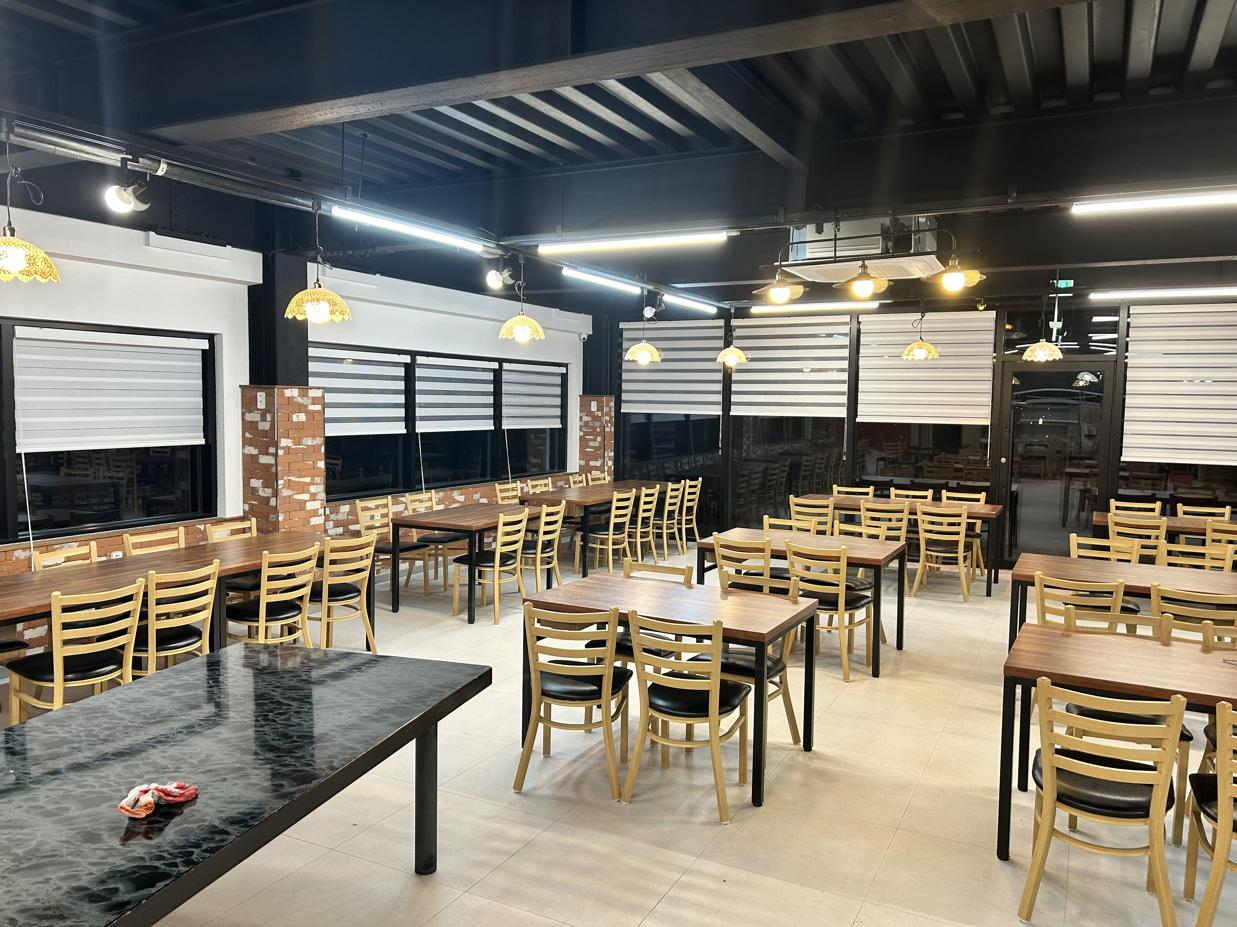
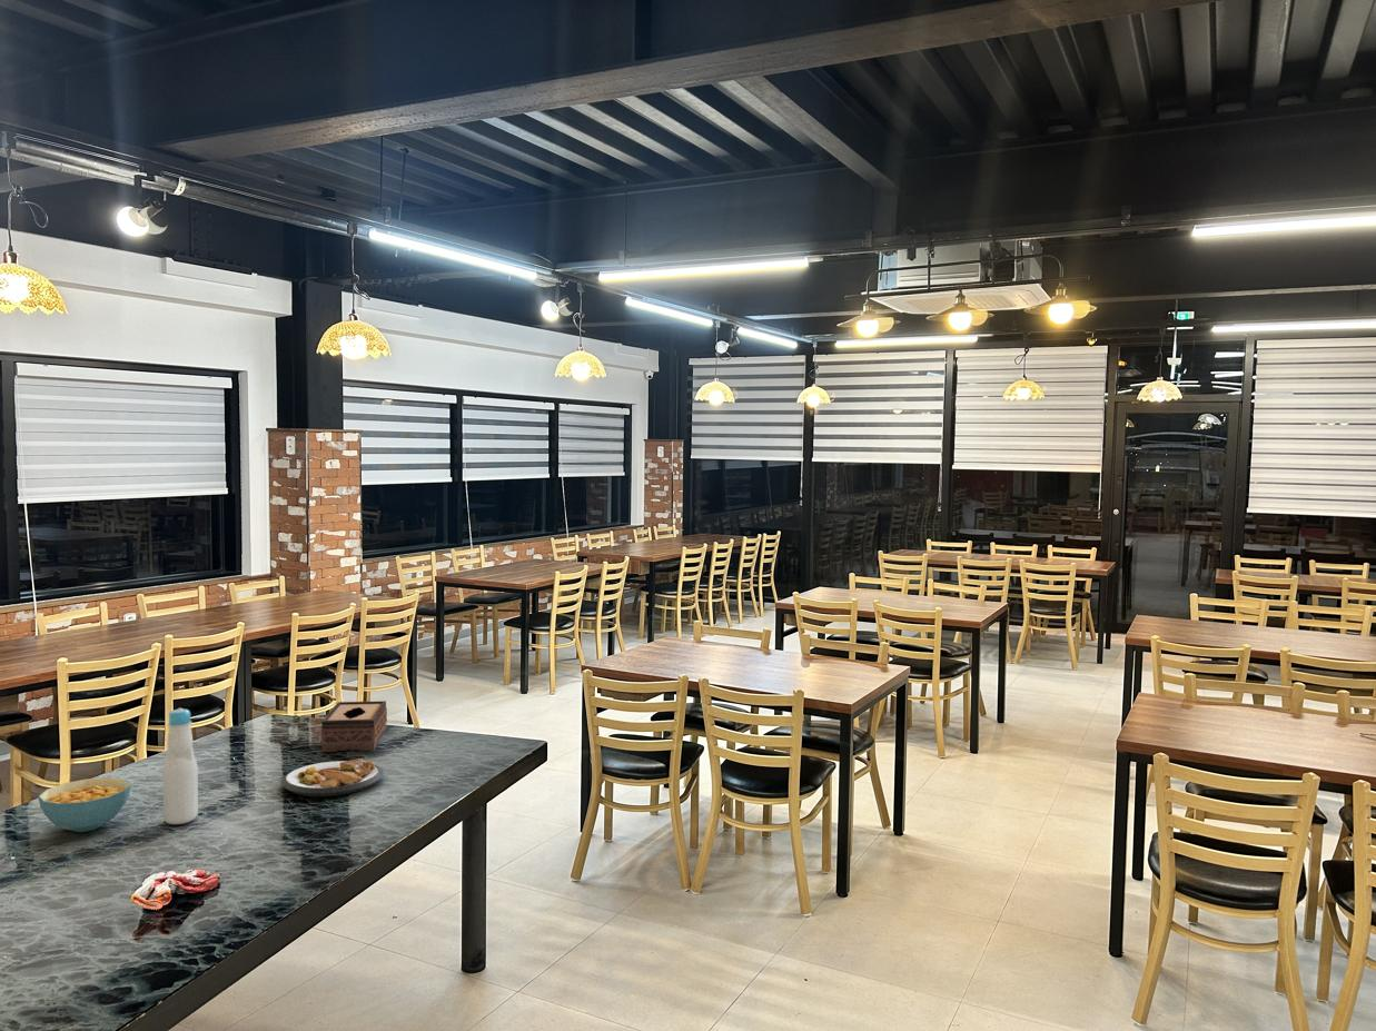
+ bottle [161,707,199,825]
+ plate [280,757,385,797]
+ cereal bowl [38,776,132,833]
+ tissue box [320,700,388,753]
